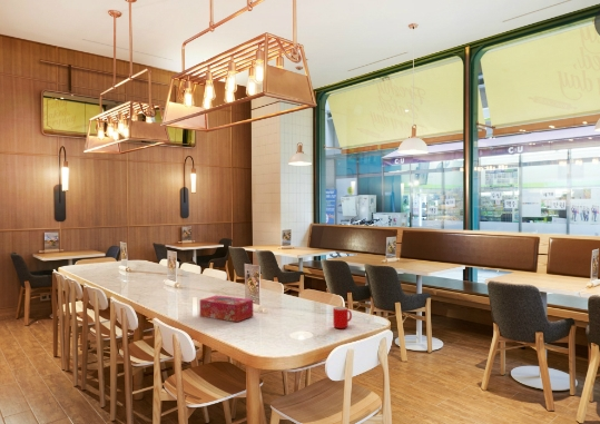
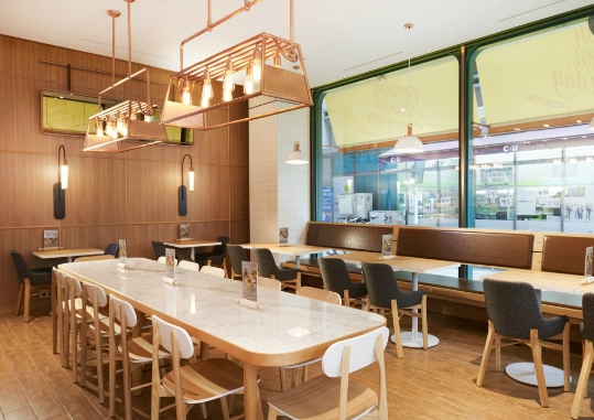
- cup [332,306,353,329]
- tissue box [199,294,254,323]
